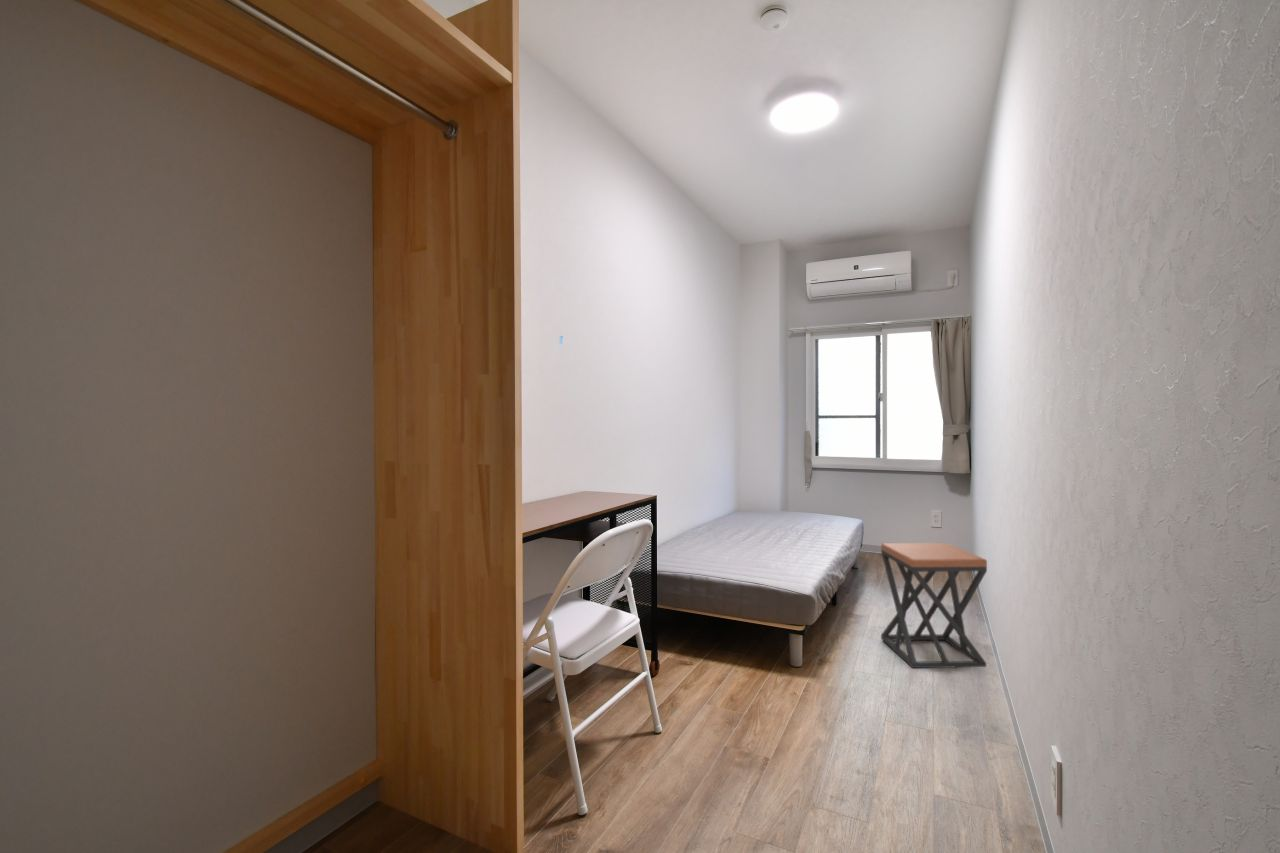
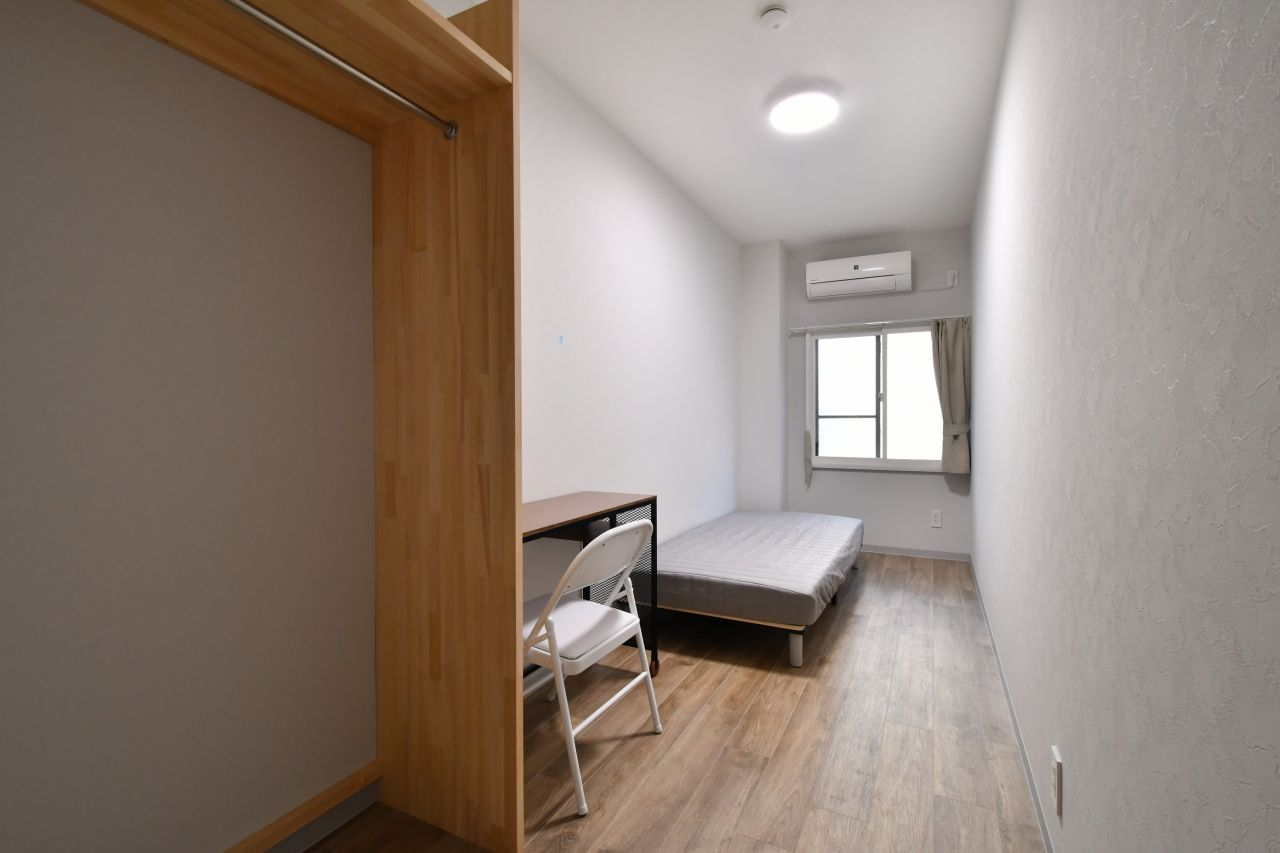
- stool [880,542,988,669]
